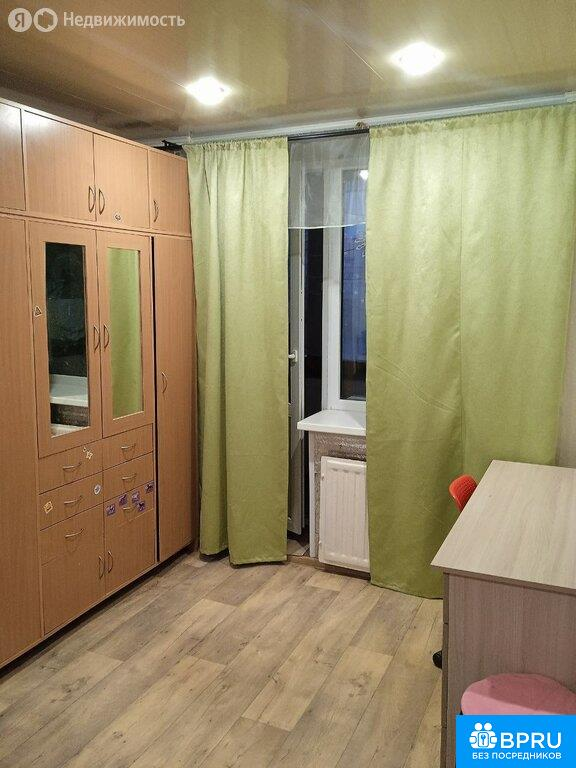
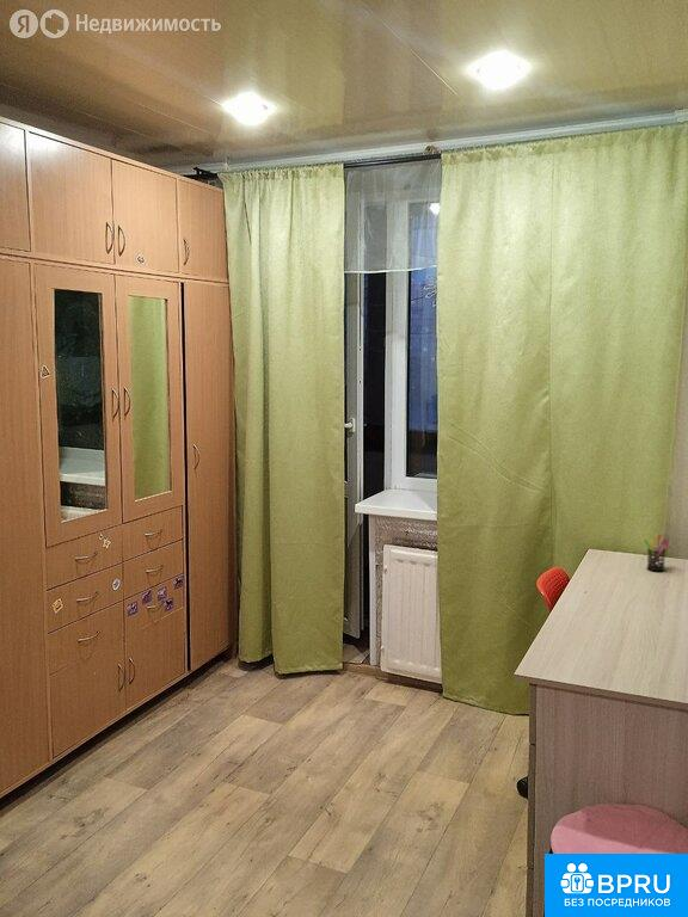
+ pen holder [643,533,670,572]
